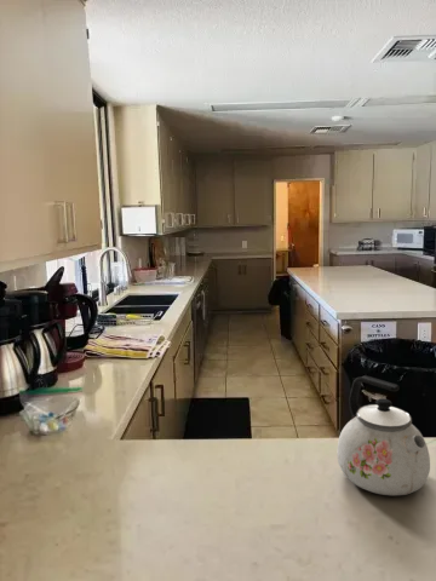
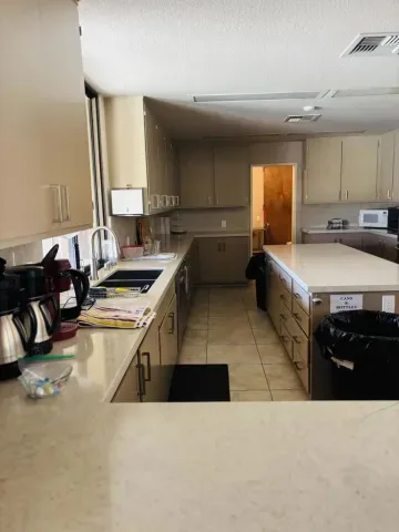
- kettle [335,375,431,496]
